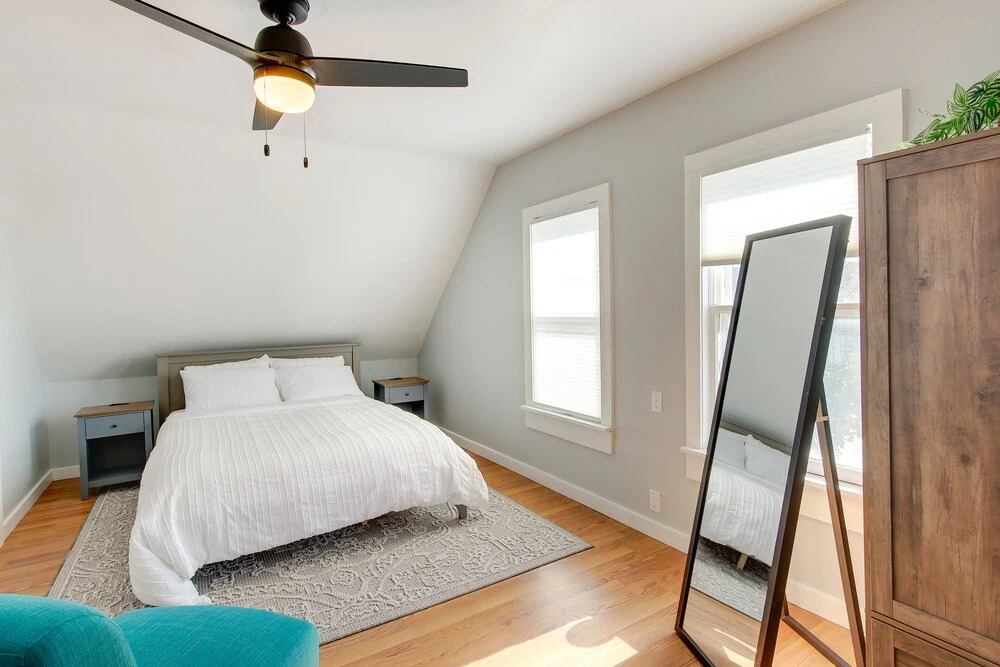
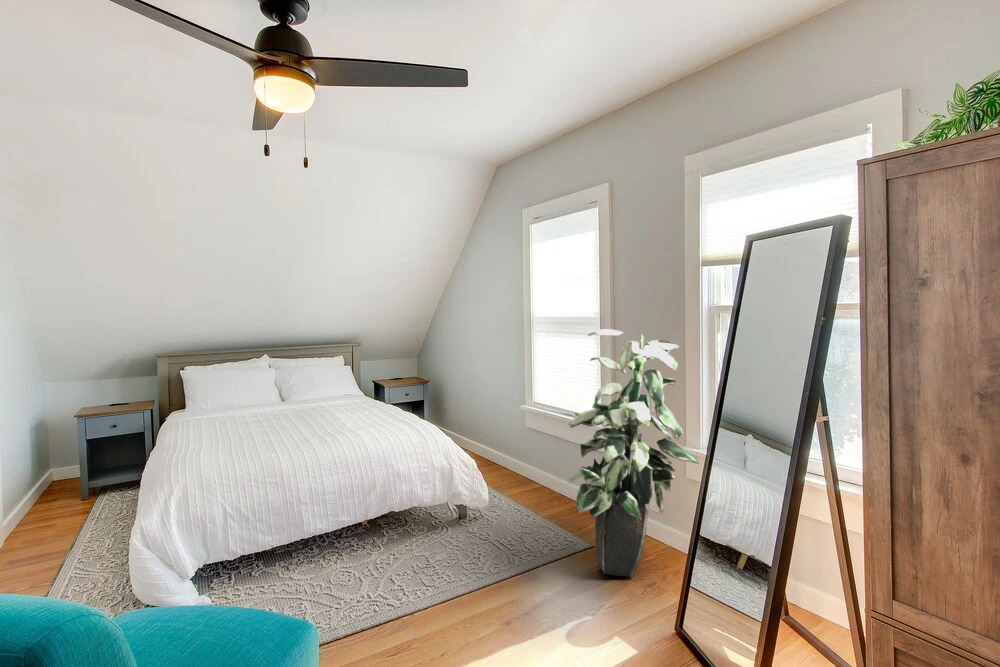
+ indoor plant [567,328,700,578]
